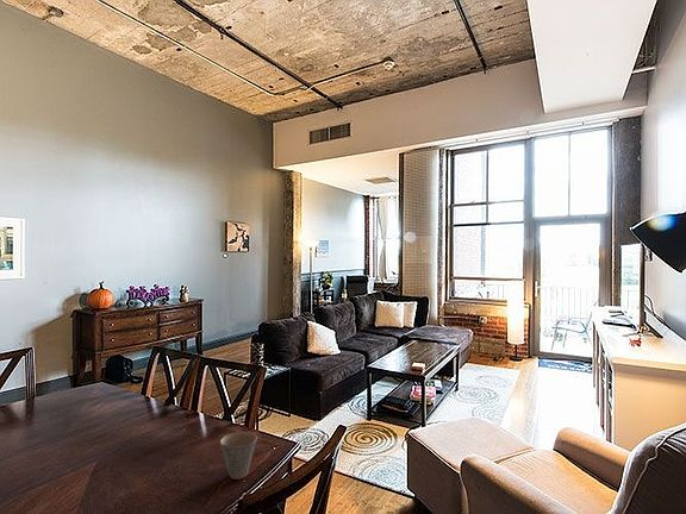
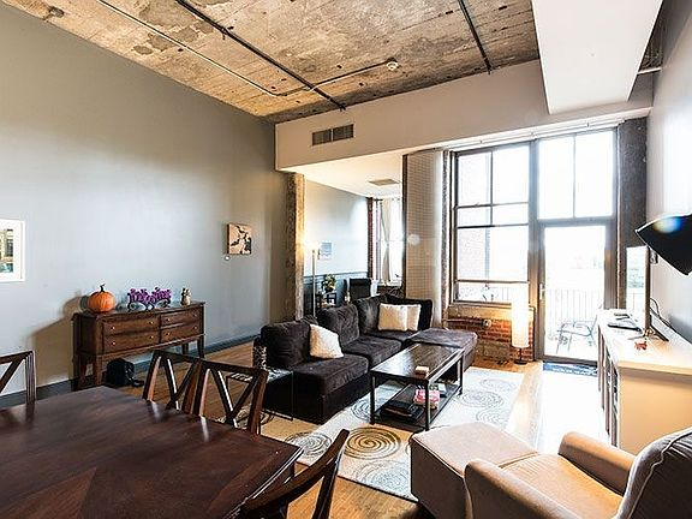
- cup [219,431,258,481]
